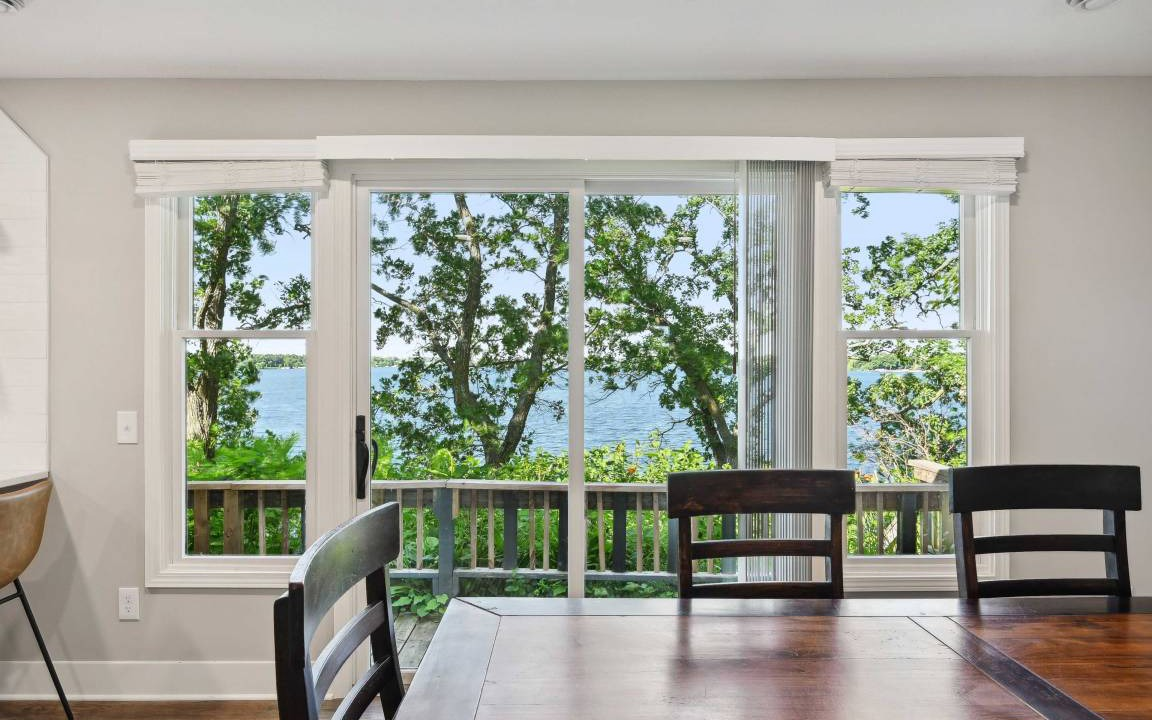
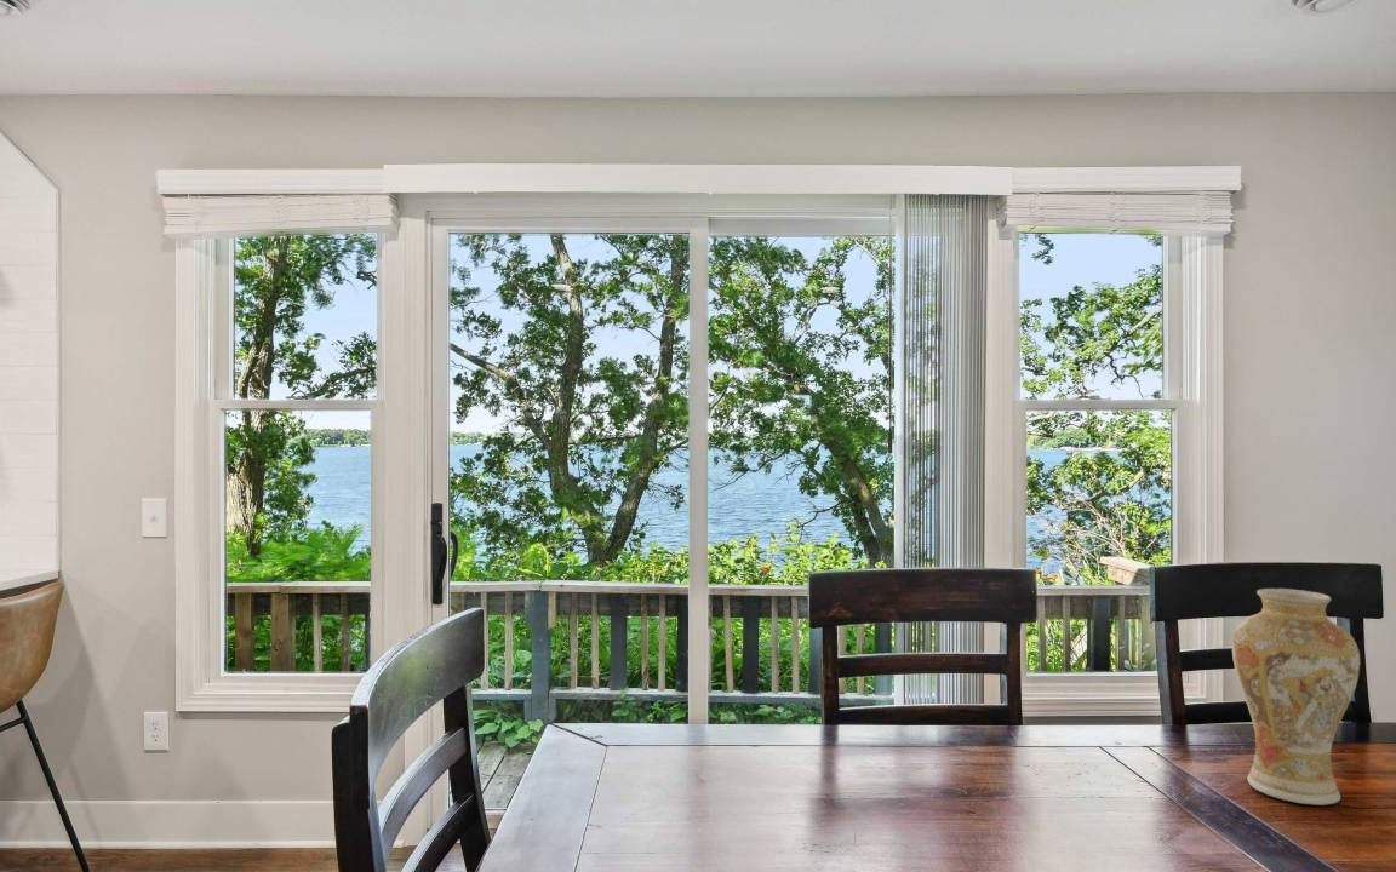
+ vase [1231,587,1361,807]
